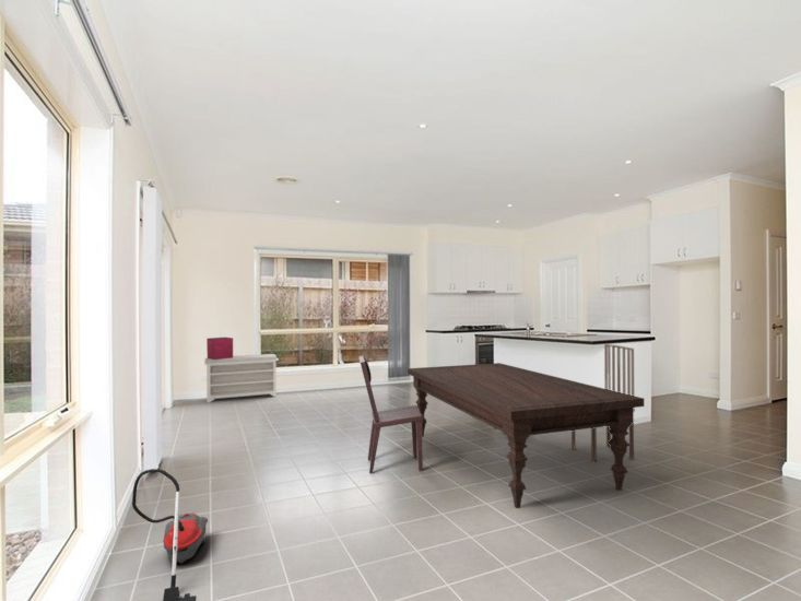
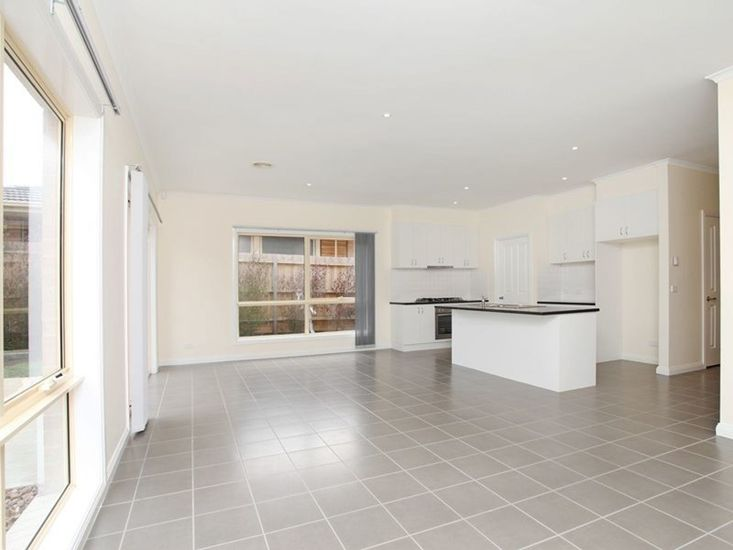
- dining table [407,362,645,509]
- storage bin [205,337,234,360]
- vacuum cleaner [131,468,209,601]
- dining chair [358,355,424,474]
- bench [203,353,280,403]
- dining chair [570,343,636,463]
